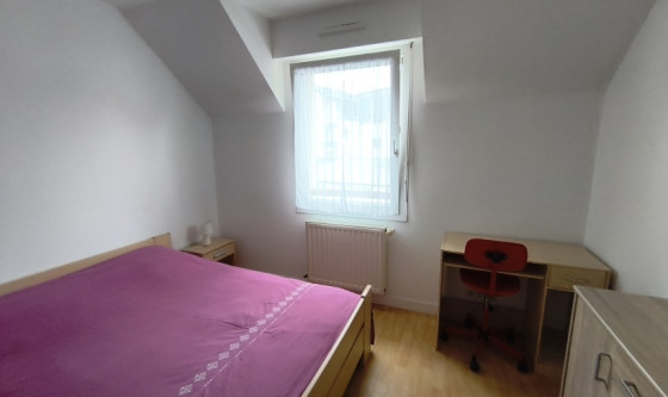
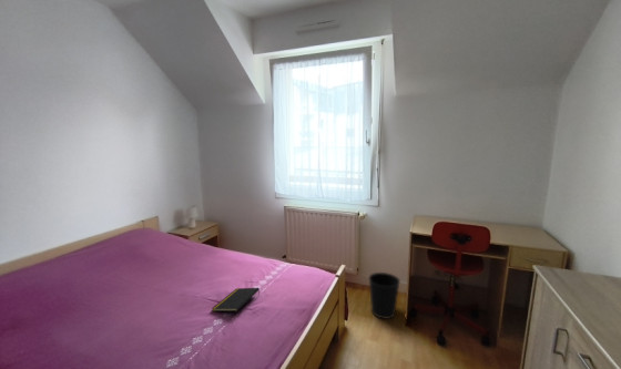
+ wastebasket [368,271,401,320]
+ notepad [211,287,261,312]
